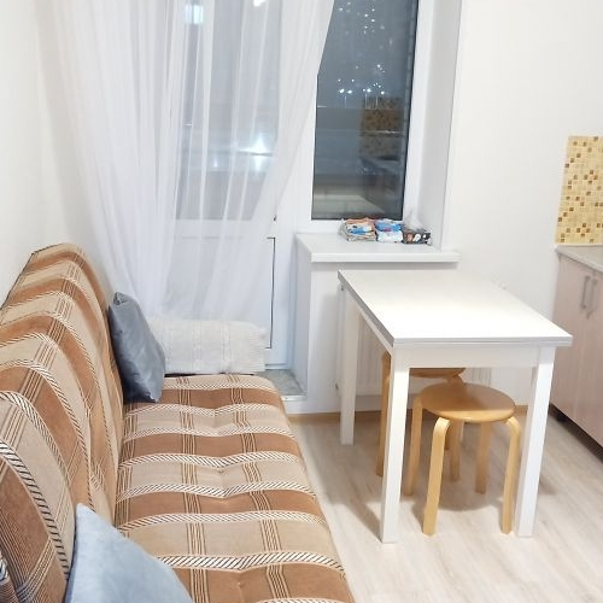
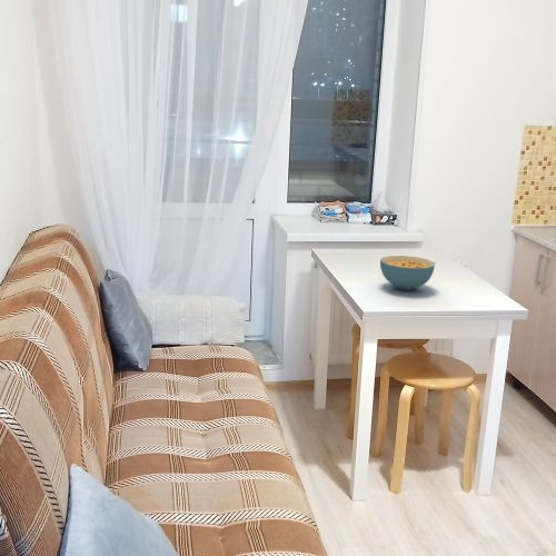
+ cereal bowl [379,255,436,291]
